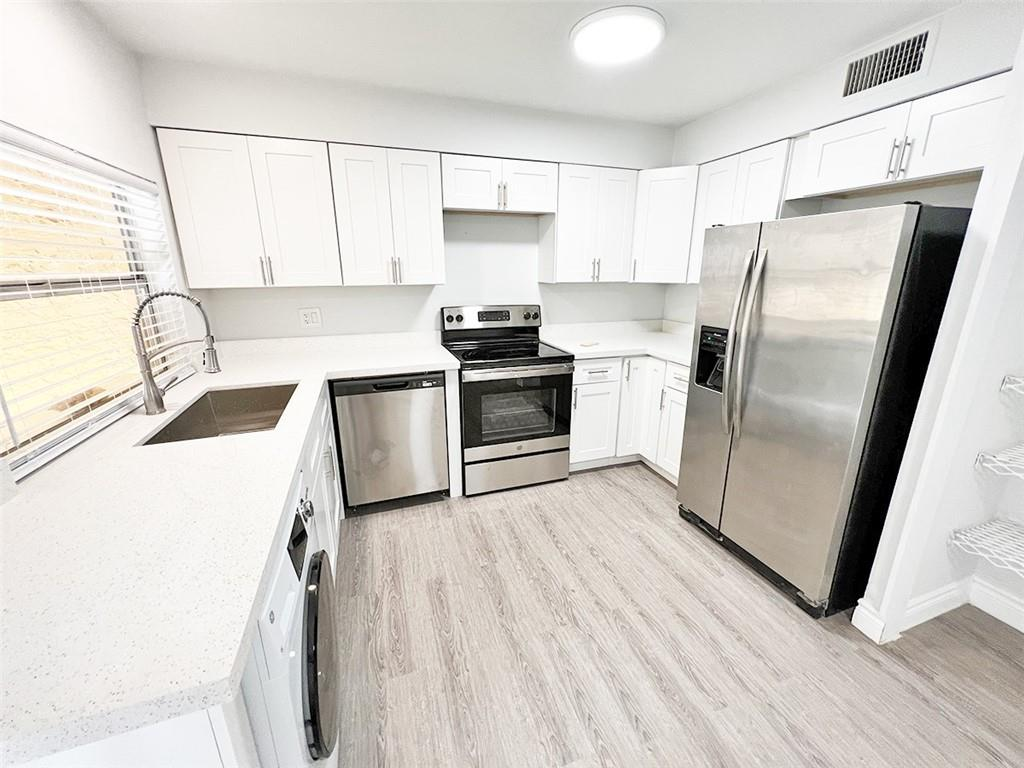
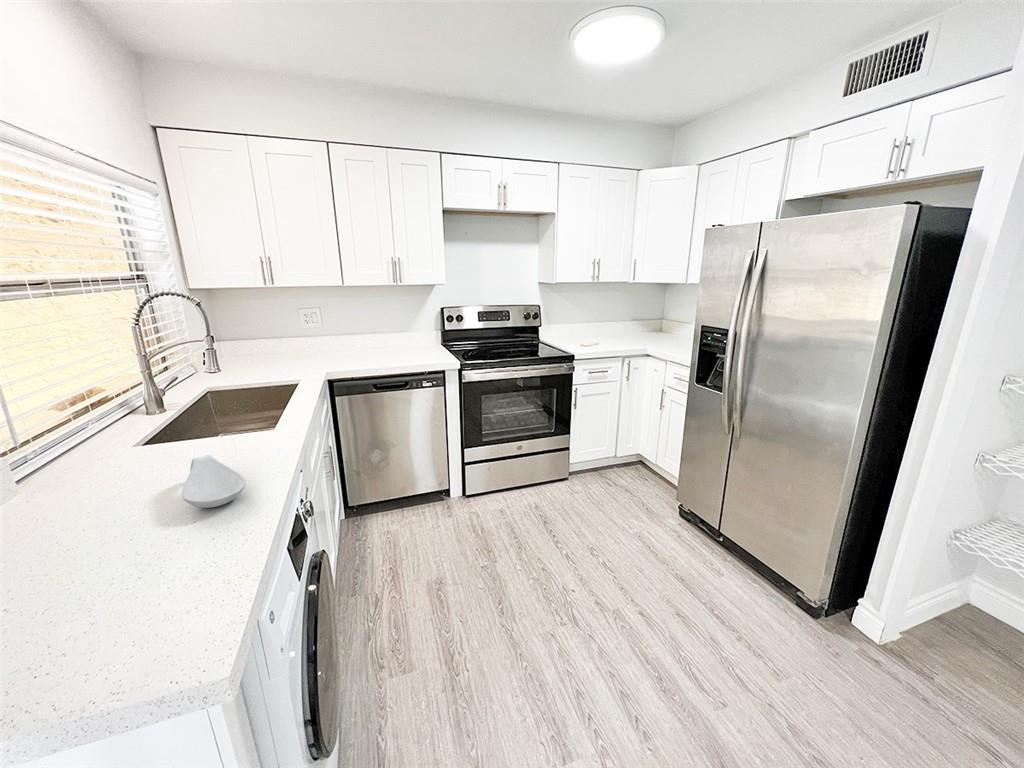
+ spoon rest [181,454,246,509]
